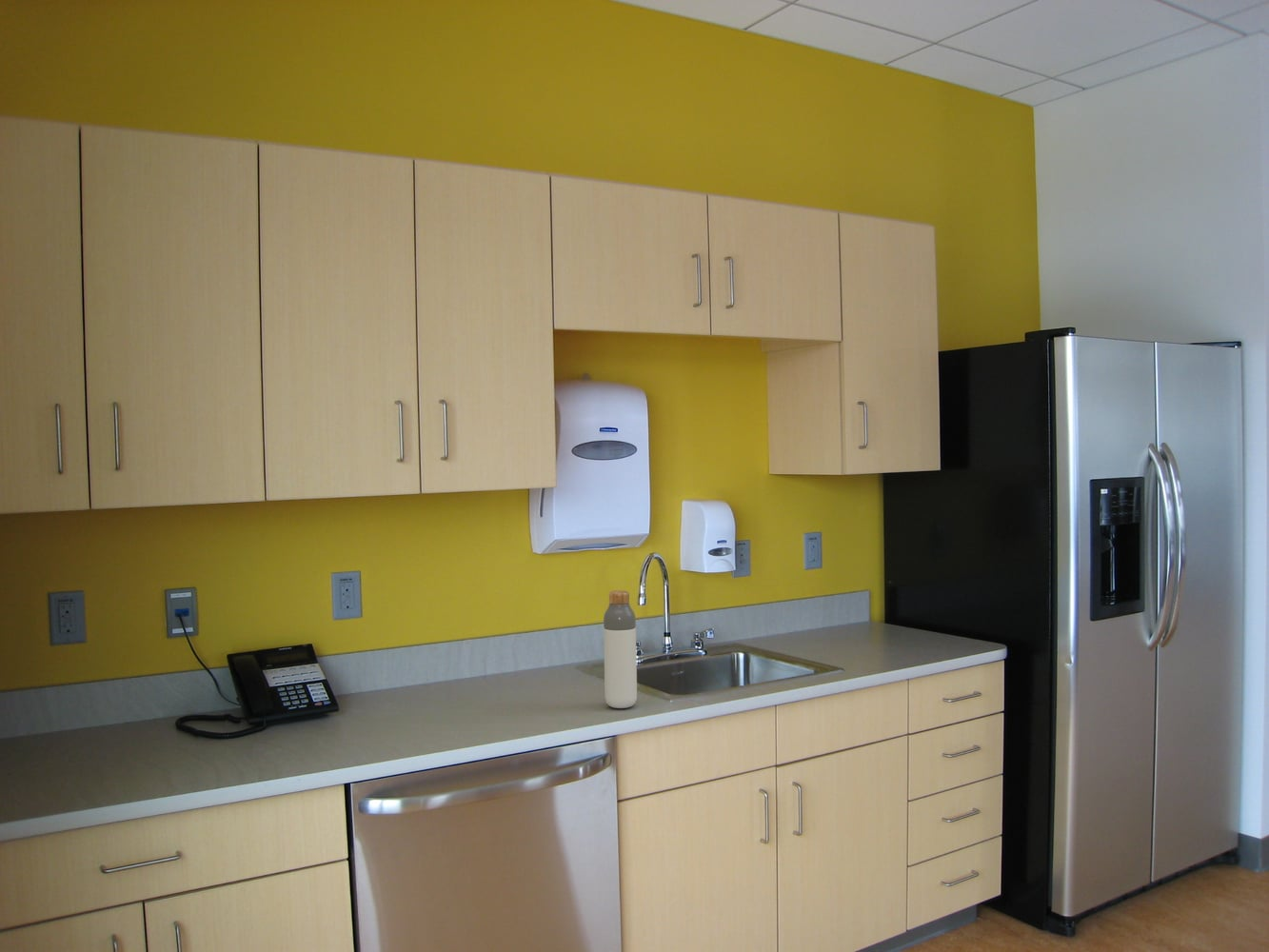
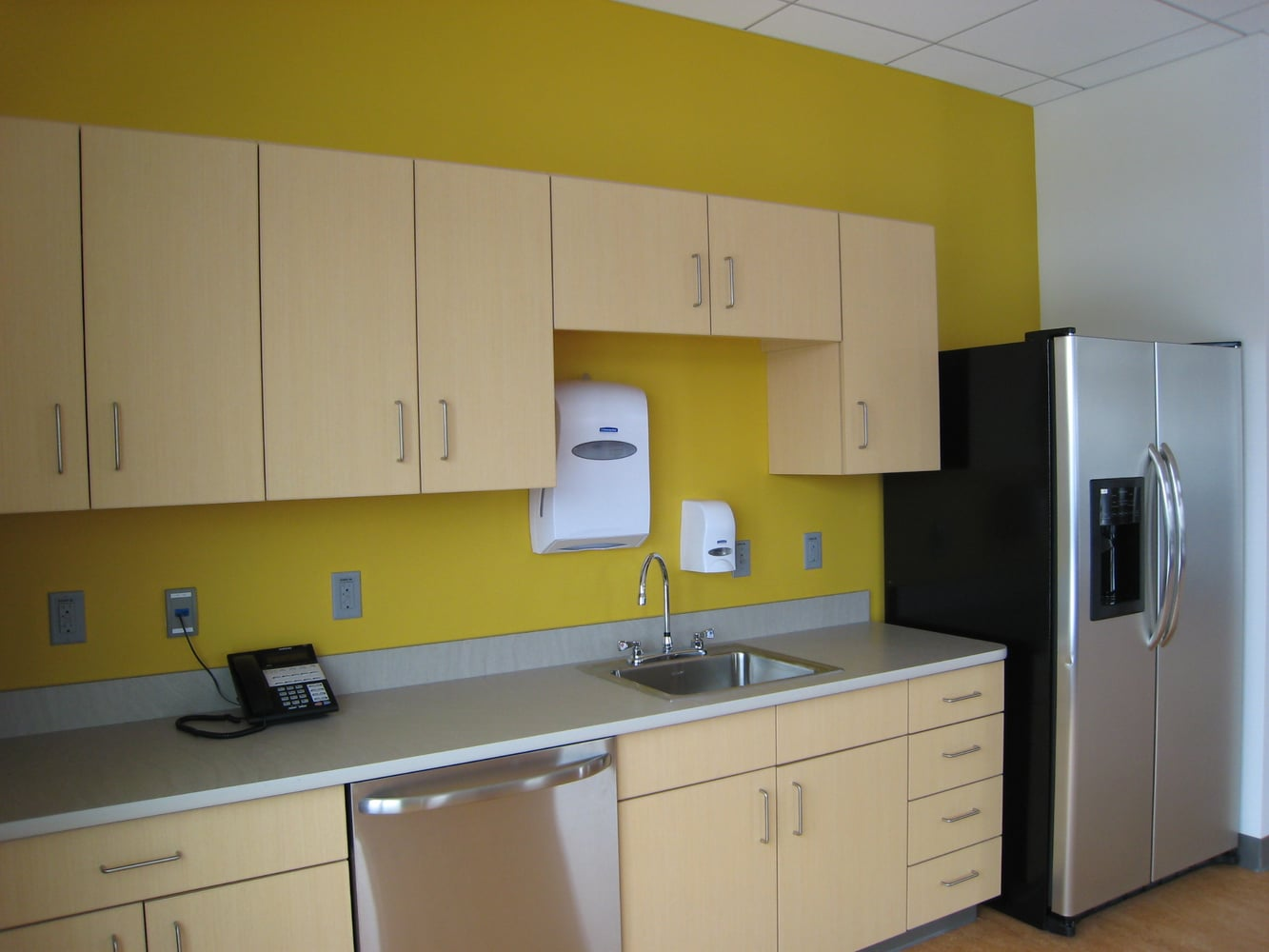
- bottle [603,589,638,709]
